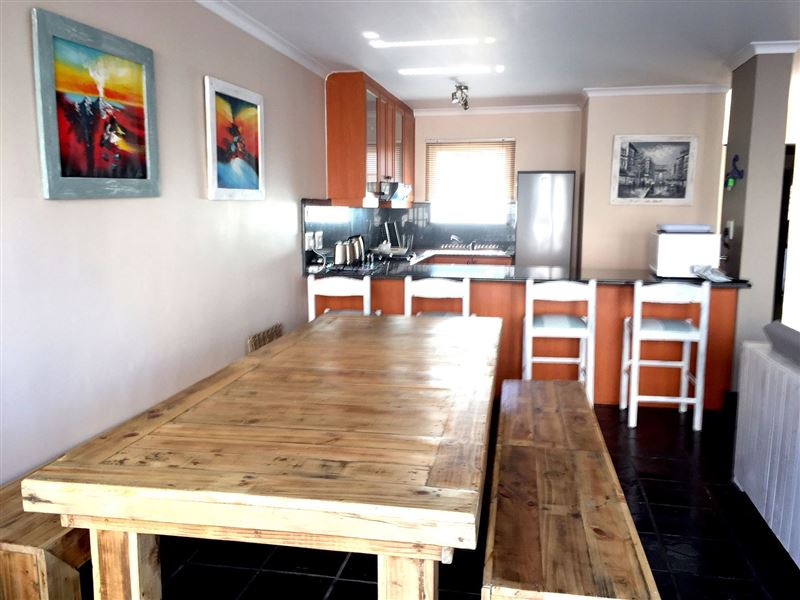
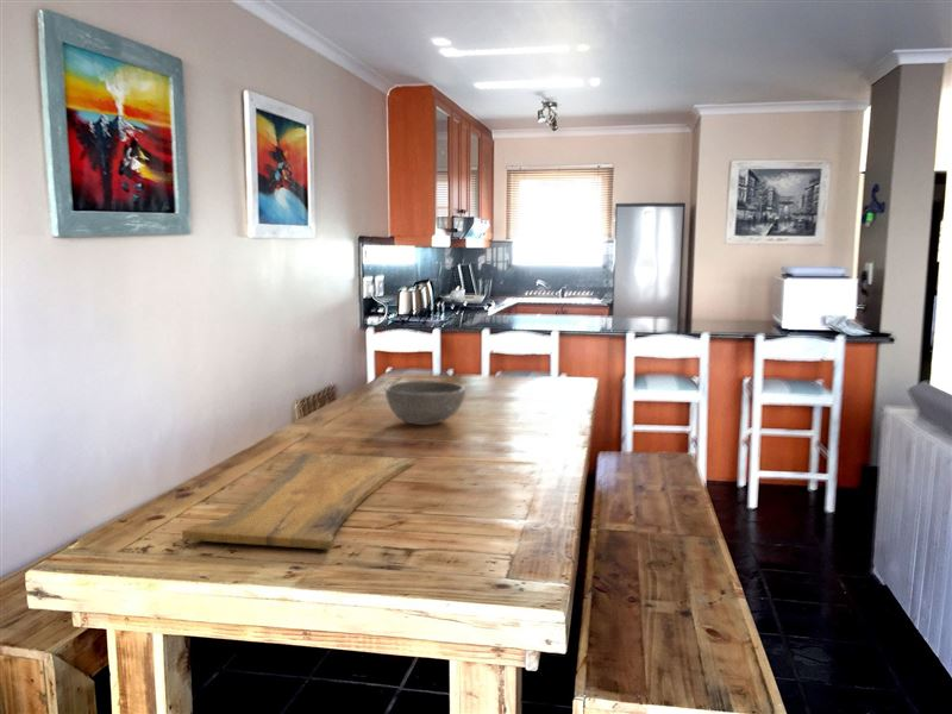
+ cutting board [181,452,416,551]
+ bowl [384,380,466,426]
